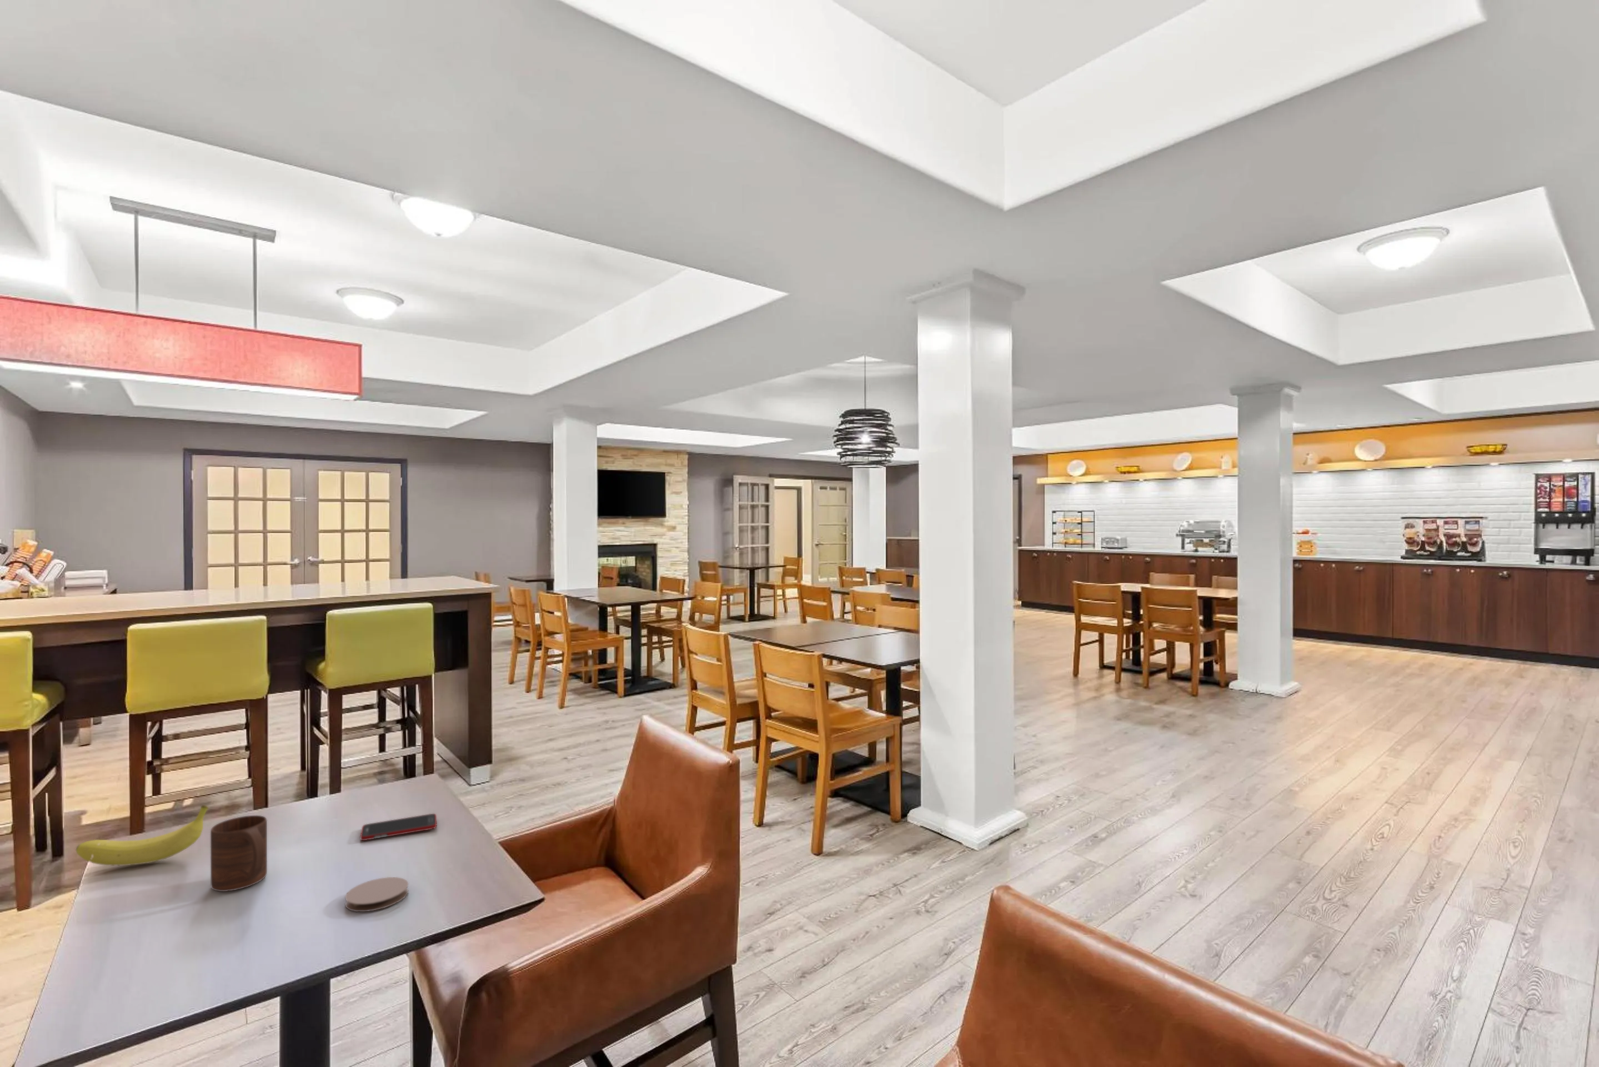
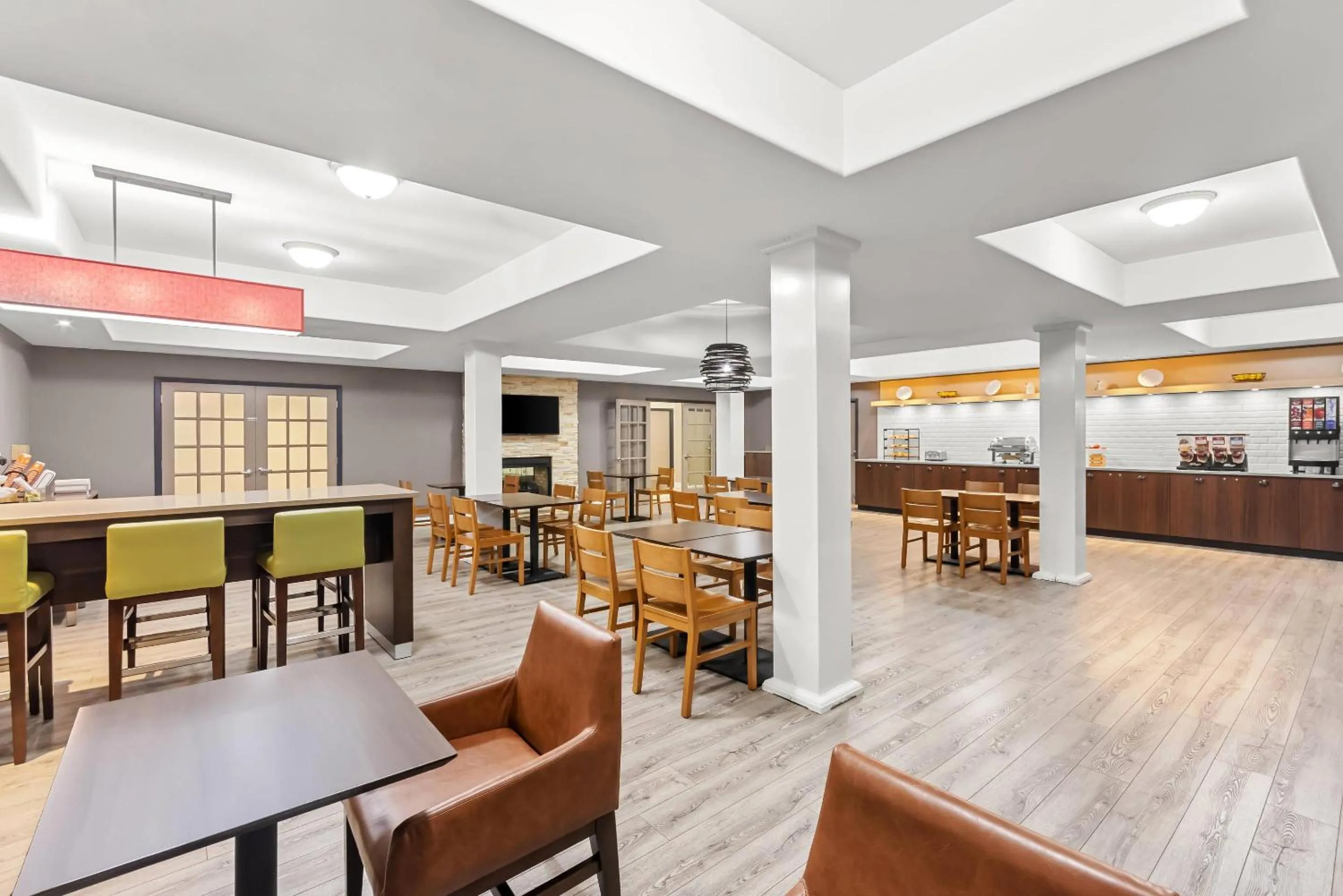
- fruit [75,804,210,866]
- cup [210,815,268,892]
- cell phone [360,813,437,841]
- coaster [344,876,408,912]
